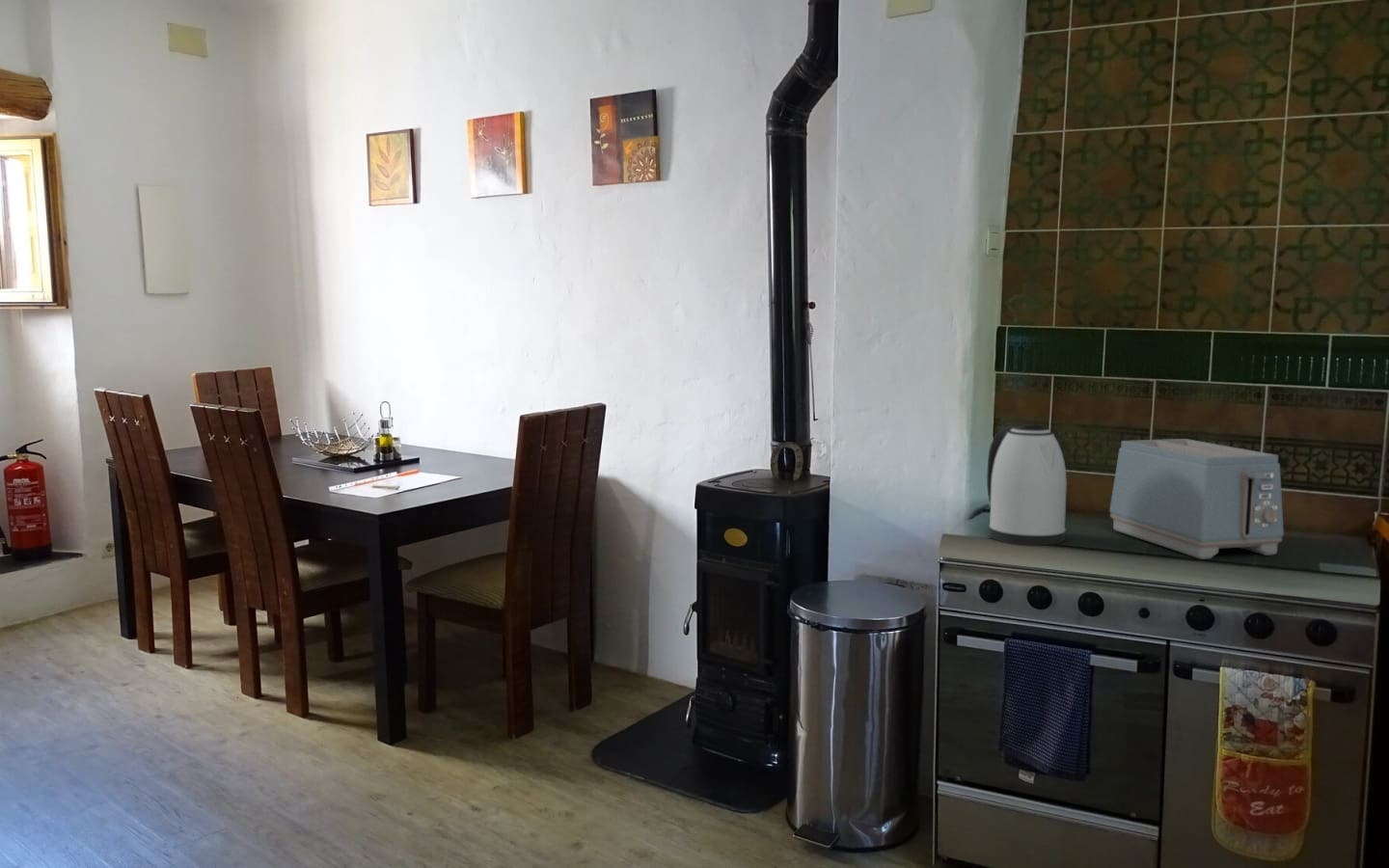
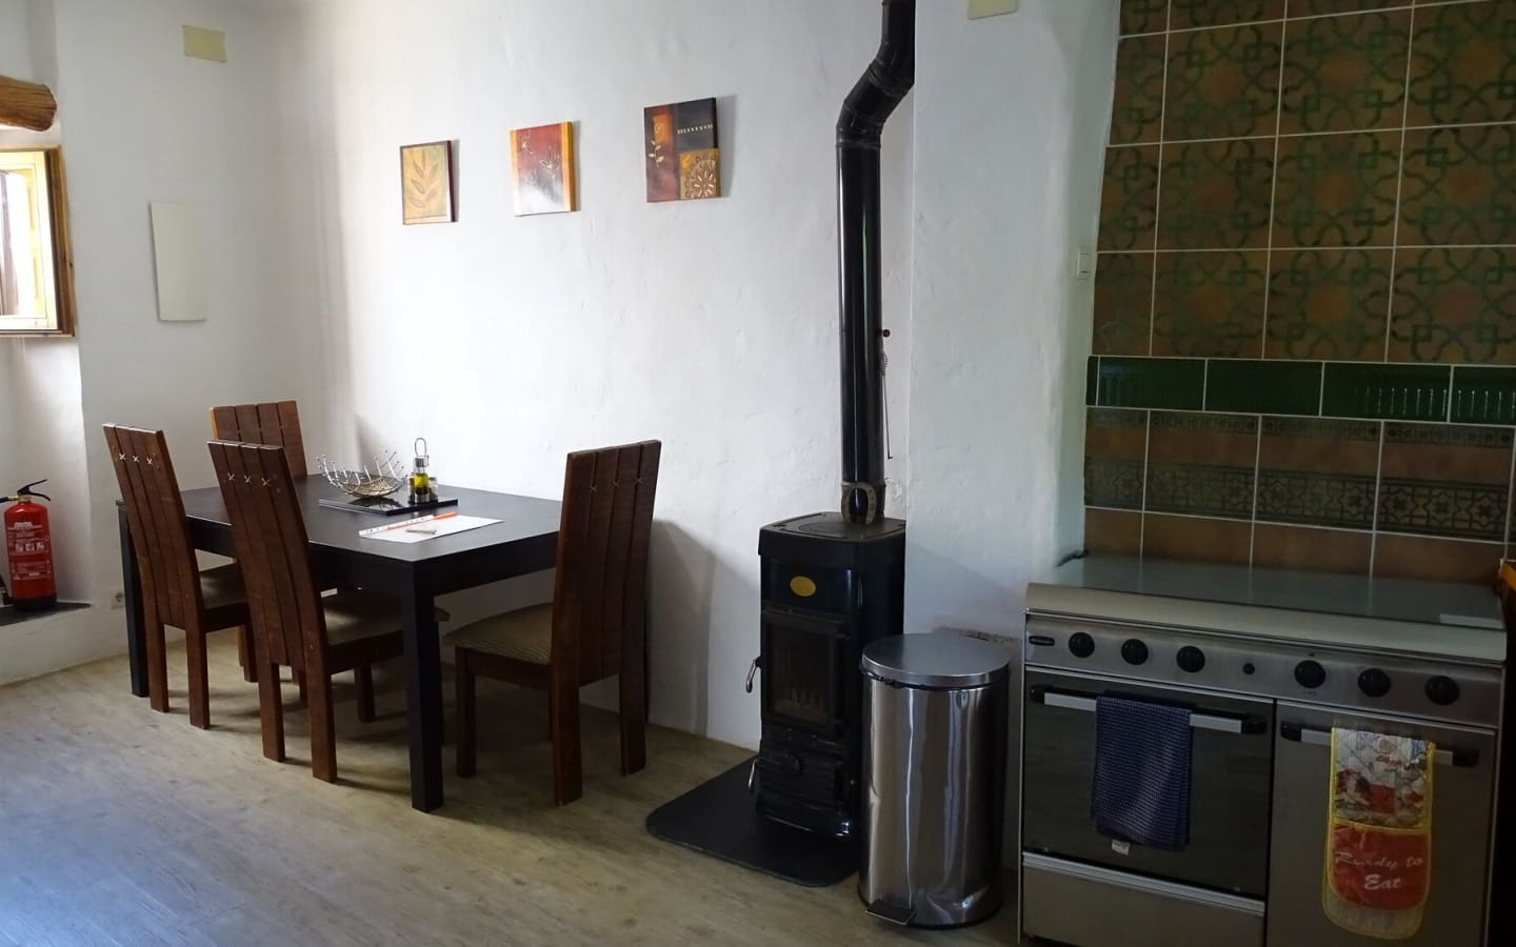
- toaster [1108,438,1285,560]
- kettle [986,423,1068,547]
